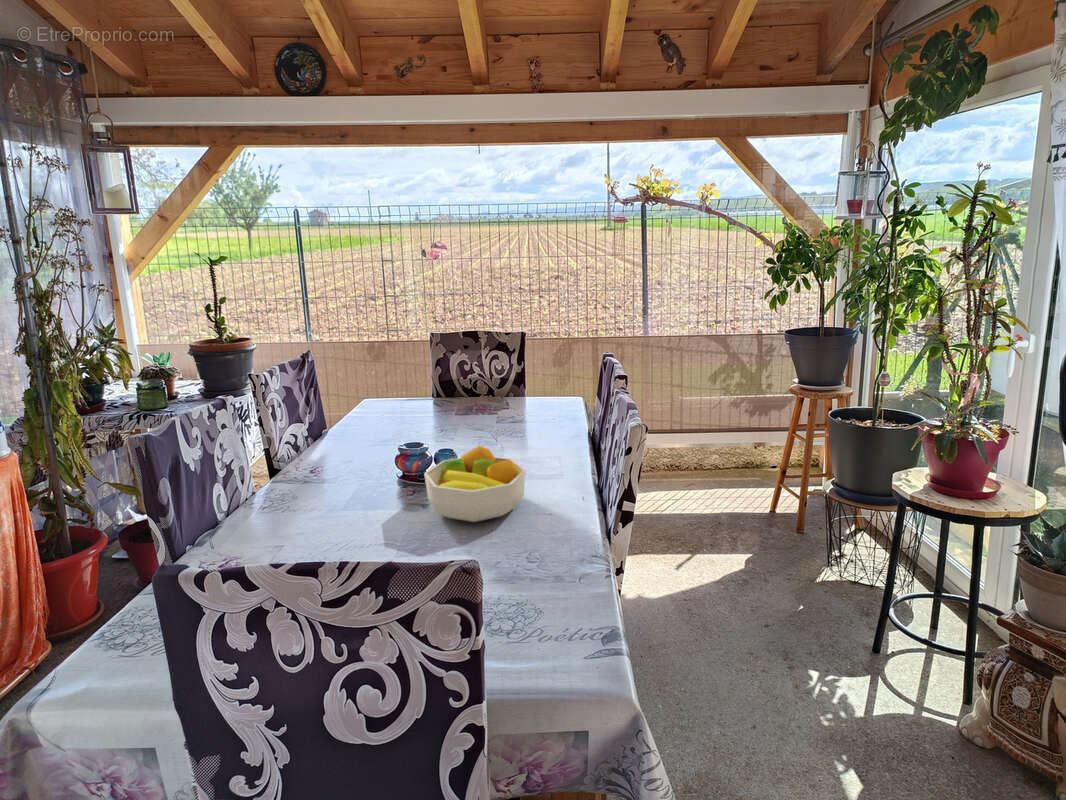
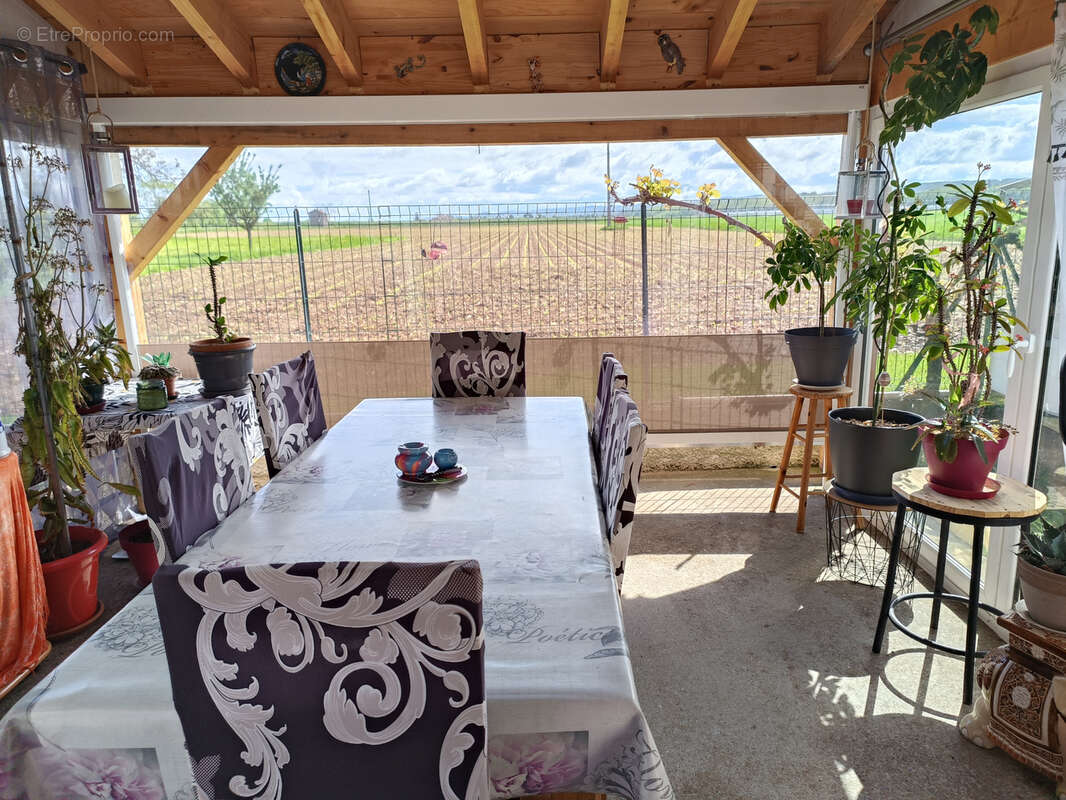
- fruit bowl [423,444,527,523]
